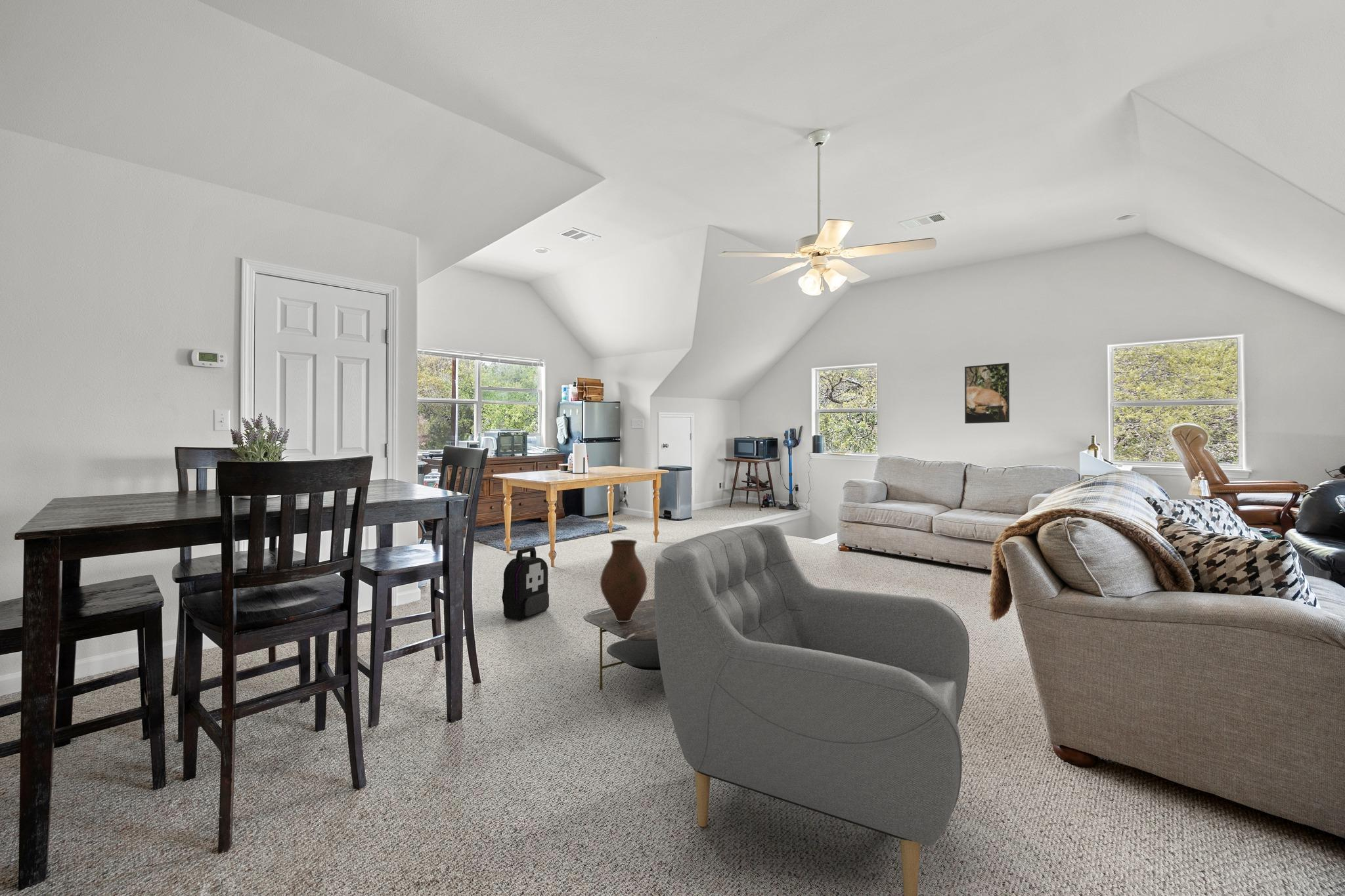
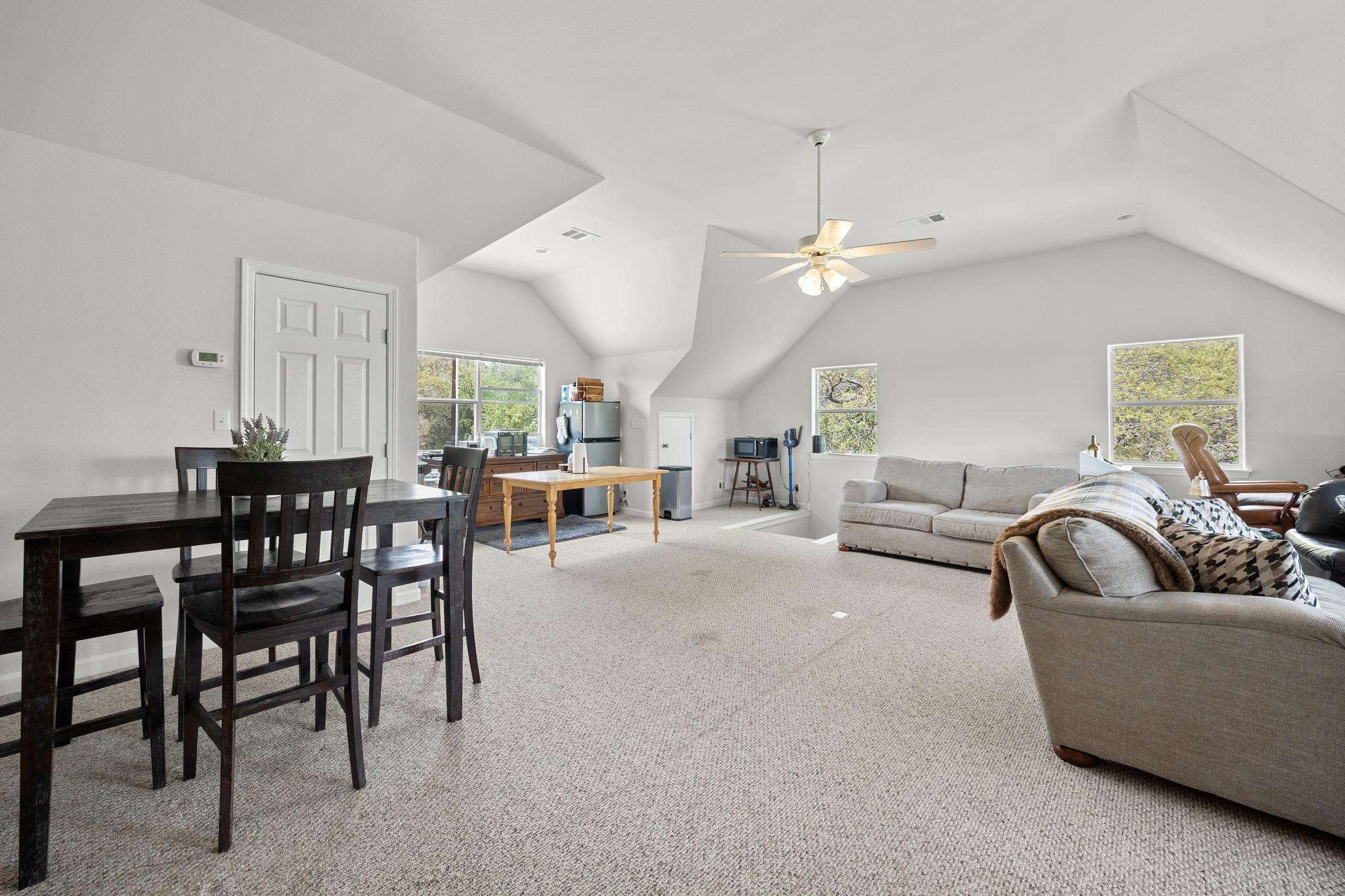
- vase [600,539,648,622]
- backpack [501,546,550,621]
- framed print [964,362,1010,424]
- armchair [653,524,970,896]
- coffee table [583,598,661,691]
